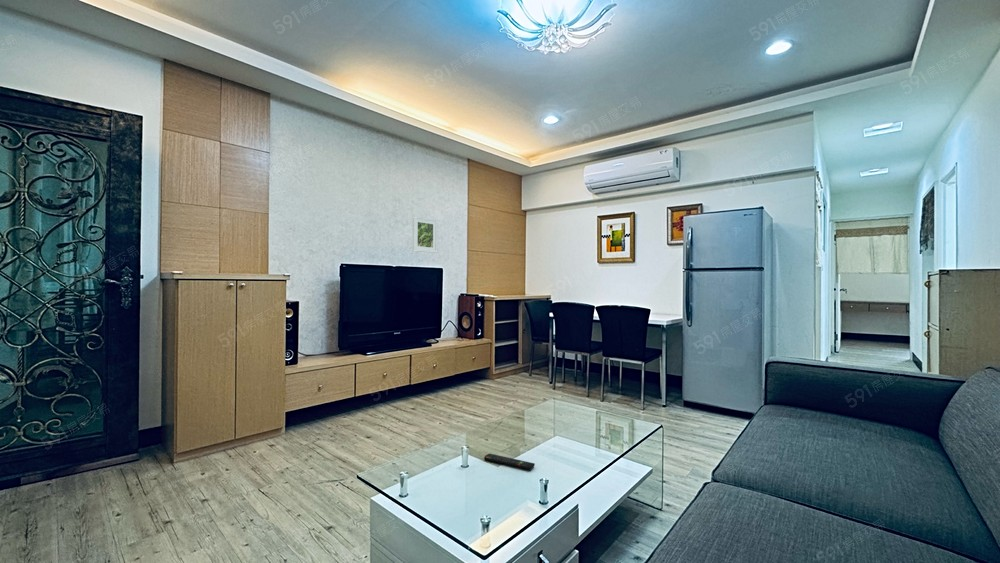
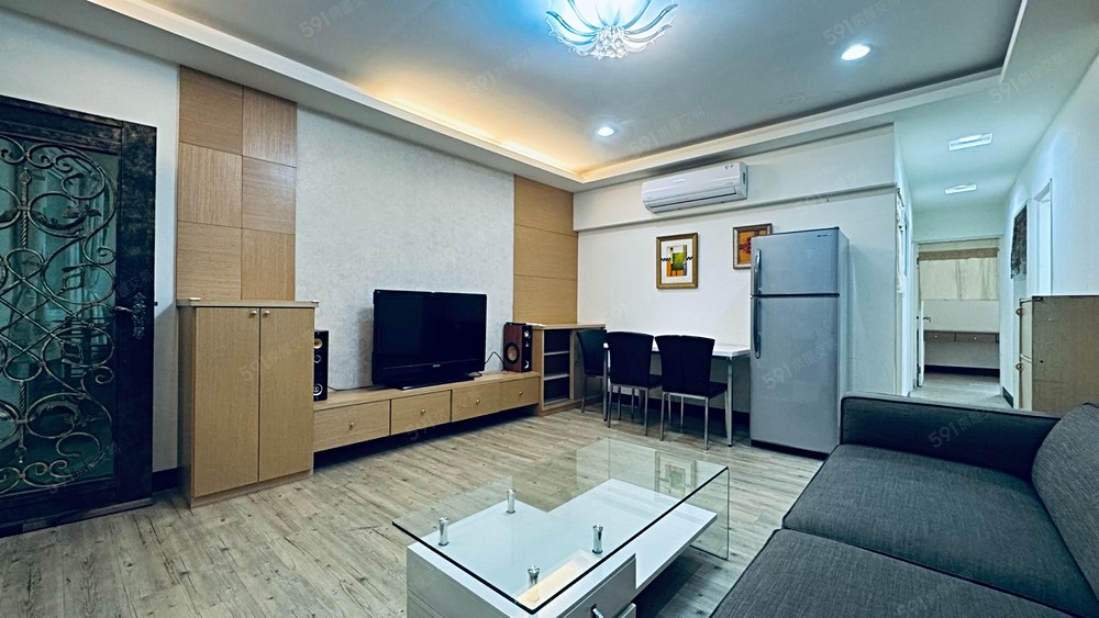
- remote control [483,452,536,471]
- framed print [411,215,439,254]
